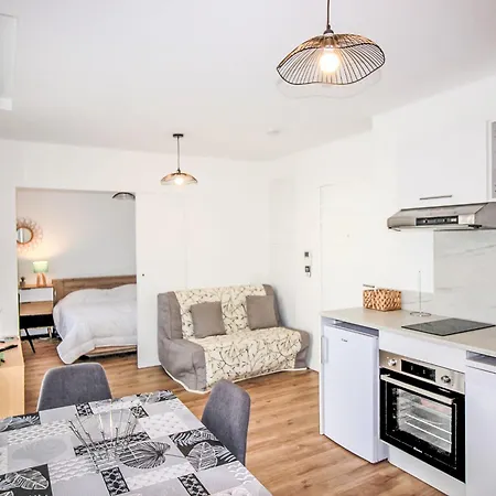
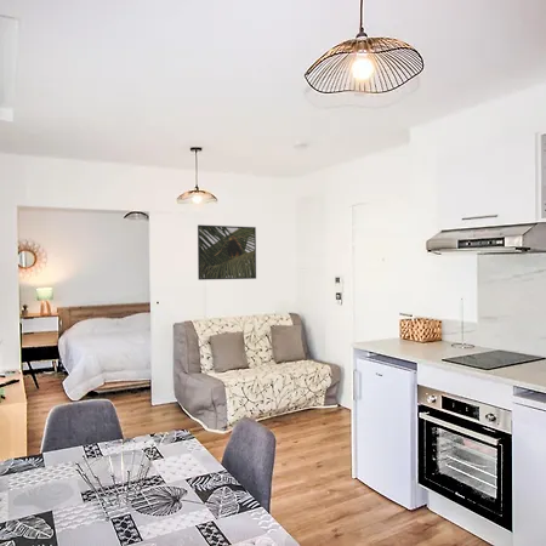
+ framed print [197,224,257,281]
